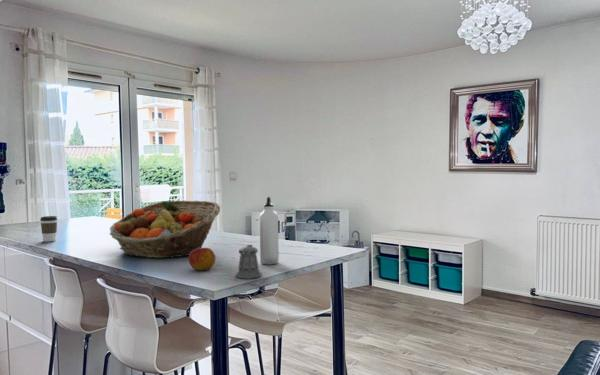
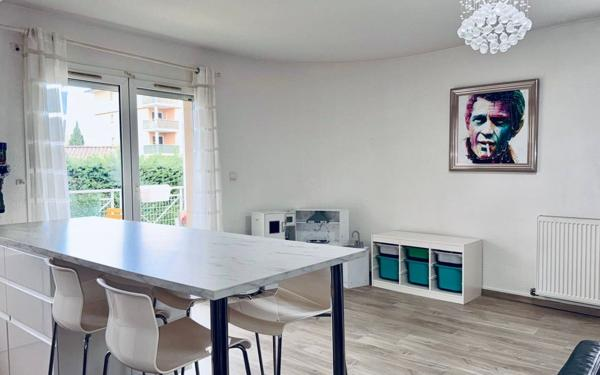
- apple [188,247,216,271]
- pepper shaker [235,244,263,280]
- fruit basket [109,200,221,259]
- coffee cup [39,215,58,242]
- water bottle [259,196,280,266]
